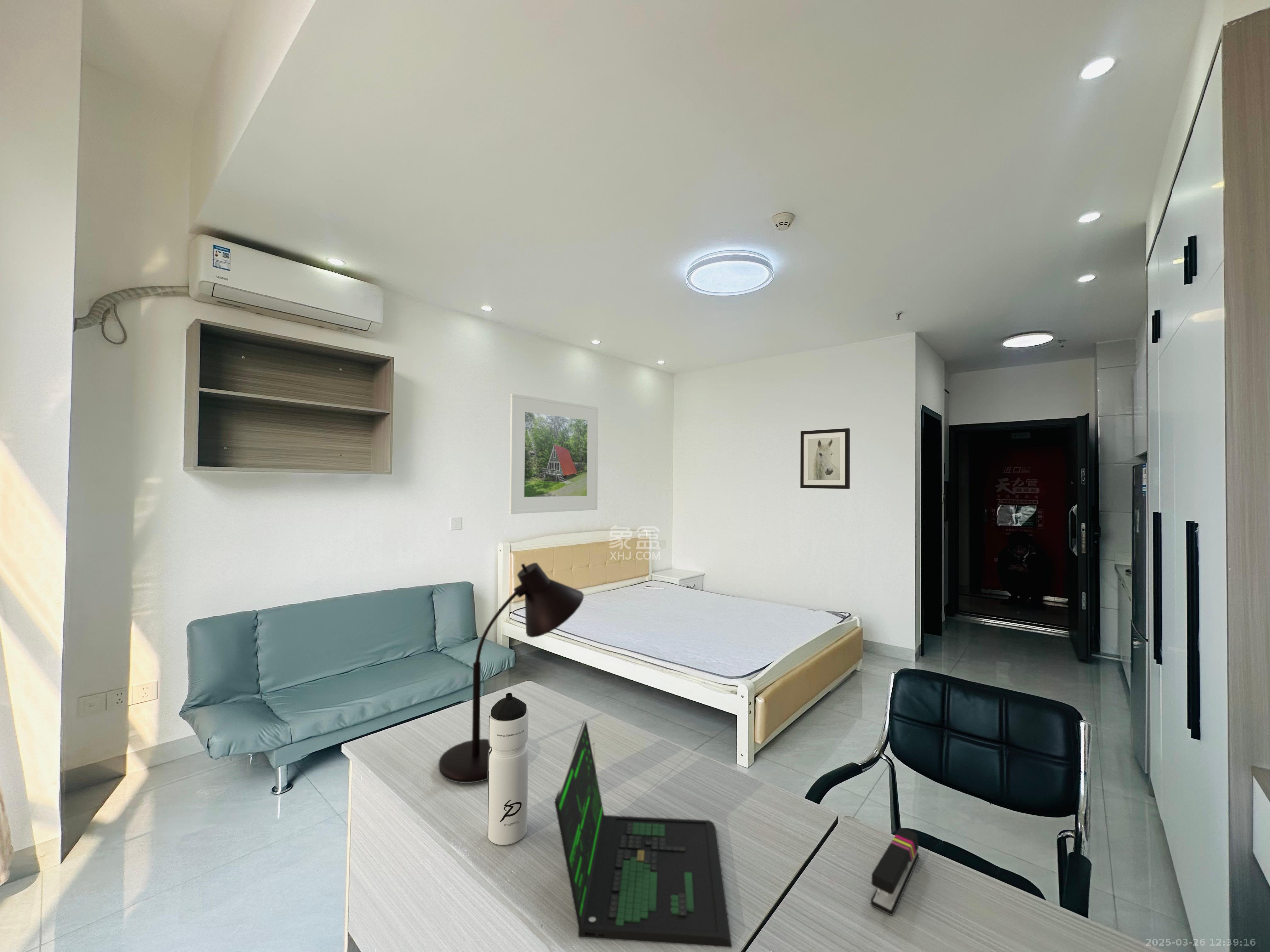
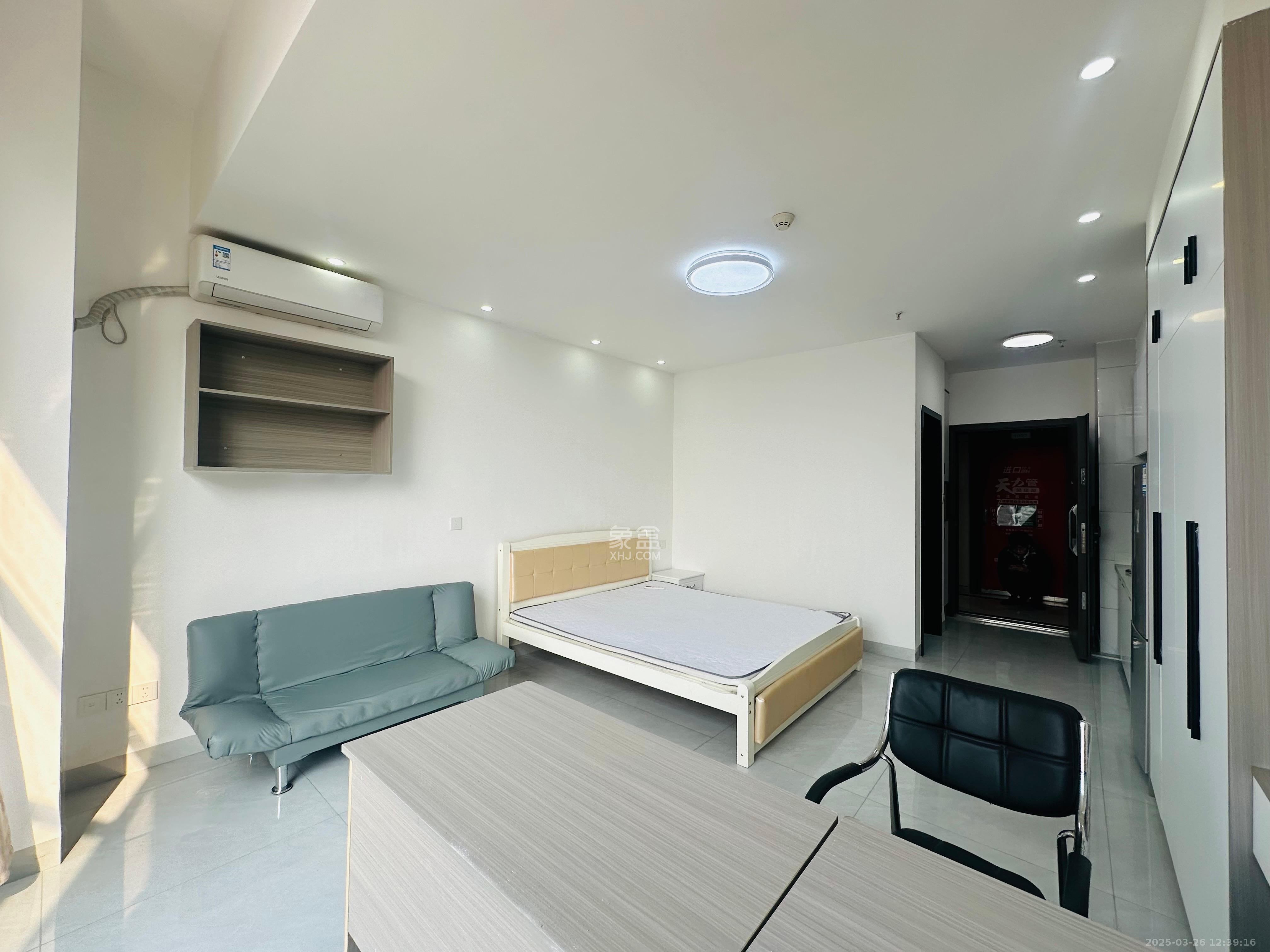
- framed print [509,393,598,514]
- laptop [554,720,733,948]
- water bottle [487,693,529,845]
- desk lamp [438,562,584,784]
- wall art [800,428,850,489]
- stapler [870,827,919,915]
